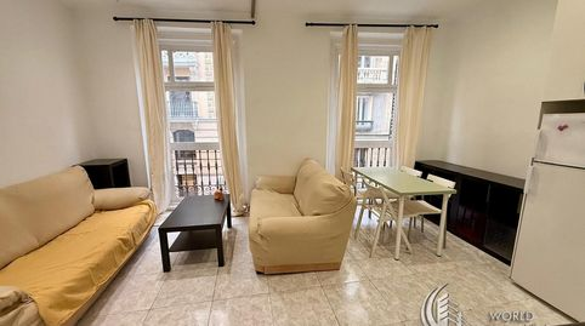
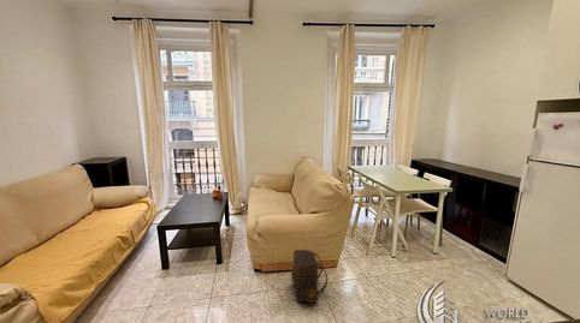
+ backpack [290,249,329,304]
